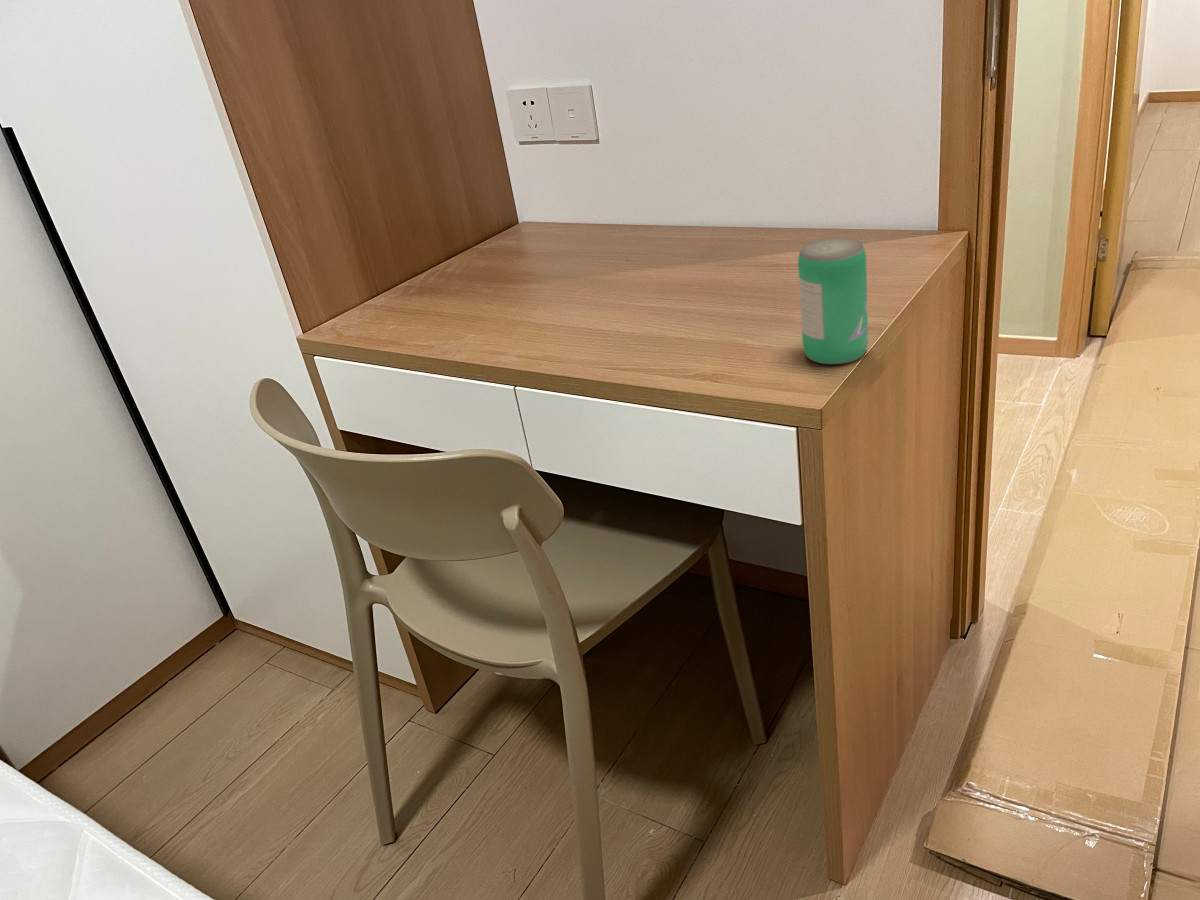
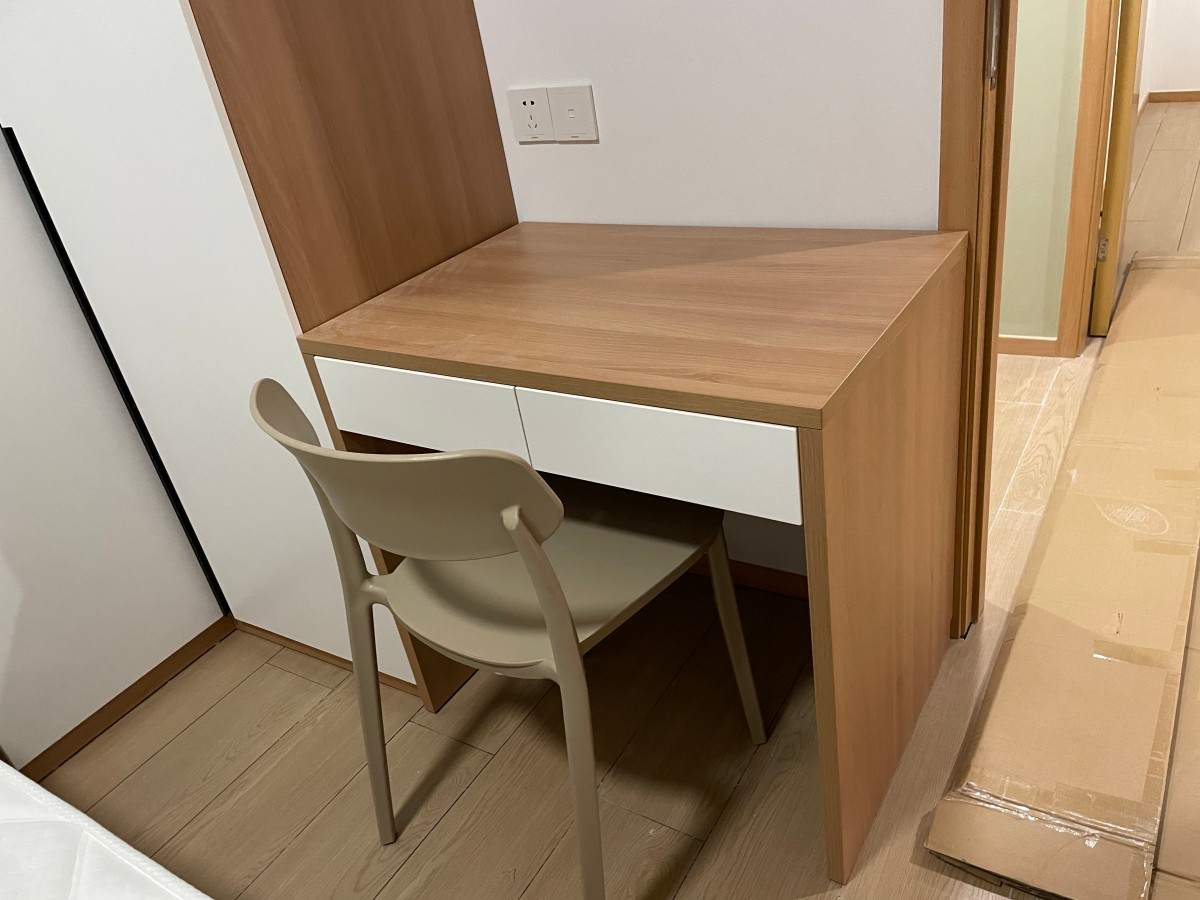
- beverage can [797,236,869,365]
